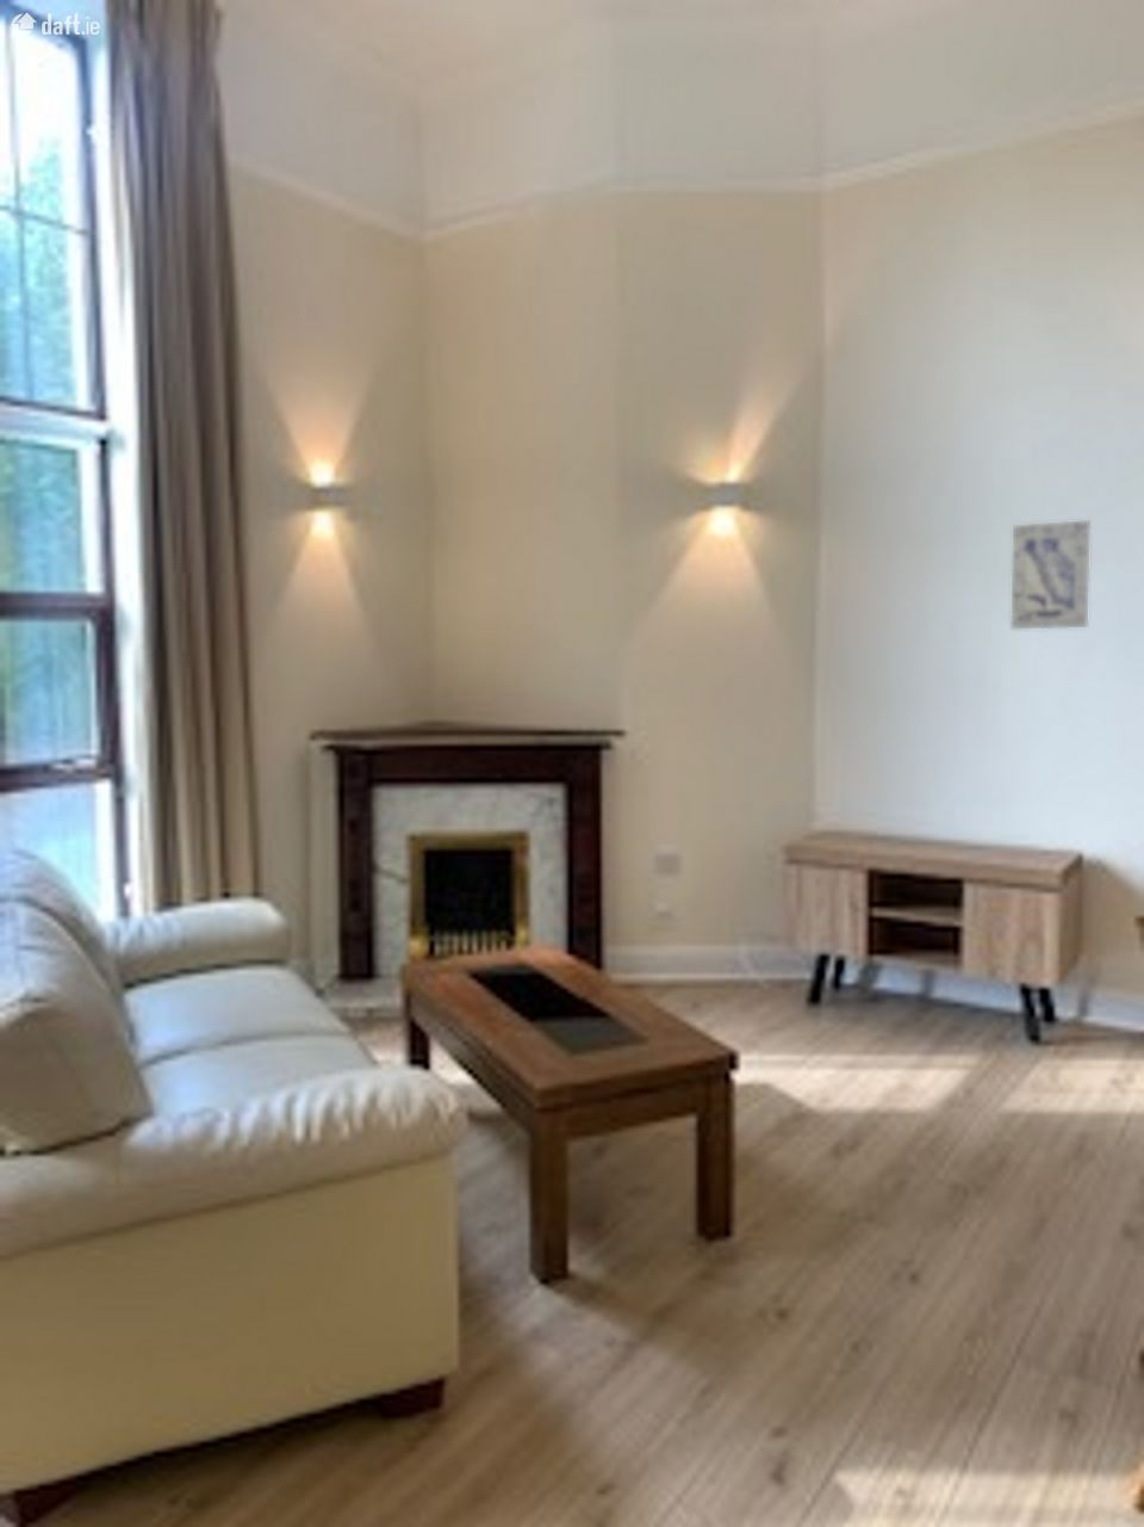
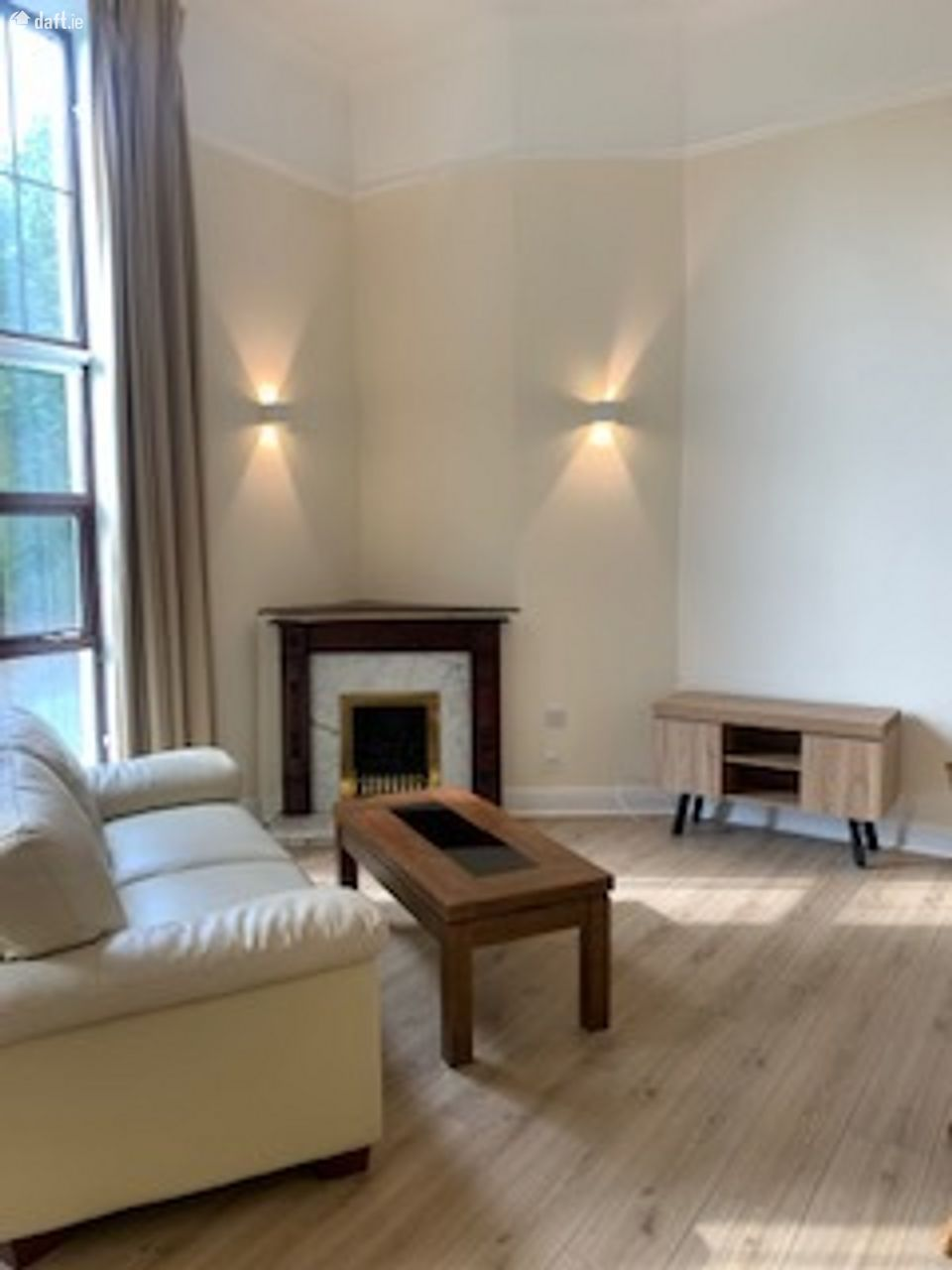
- wall art [1011,519,1090,630]
